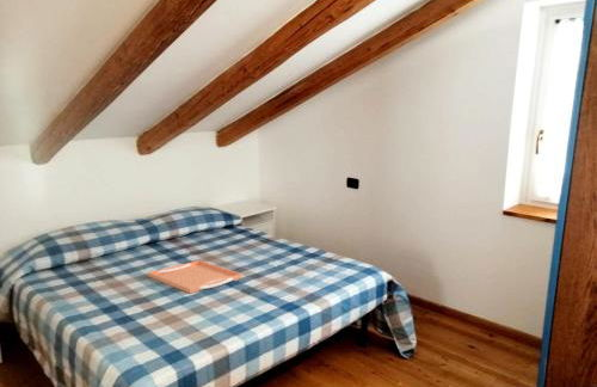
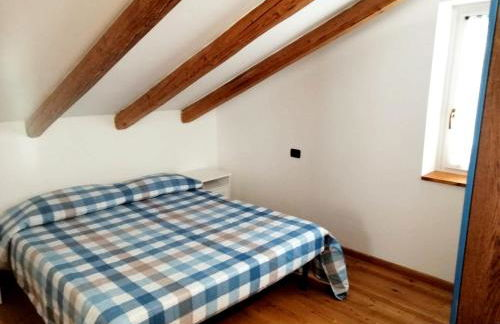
- serving tray [147,259,244,295]
